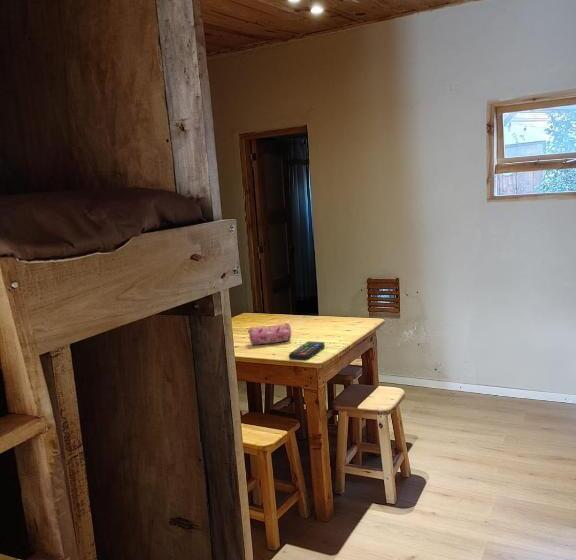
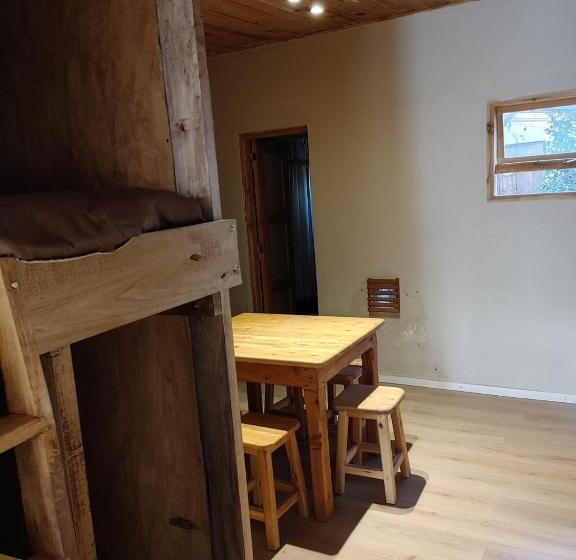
- remote control [288,341,326,361]
- pencil case [247,322,292,346]
